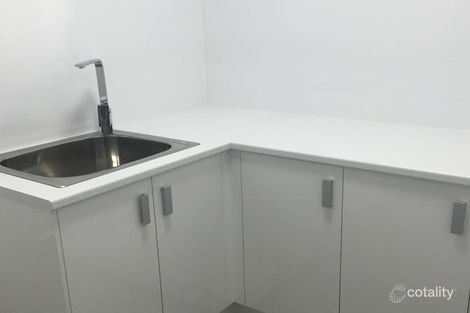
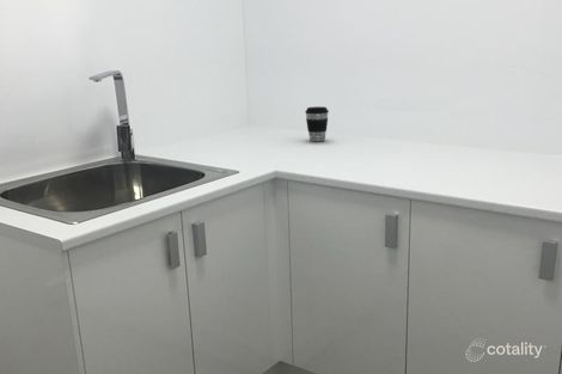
+ coffee cup [305,105,330,142]
